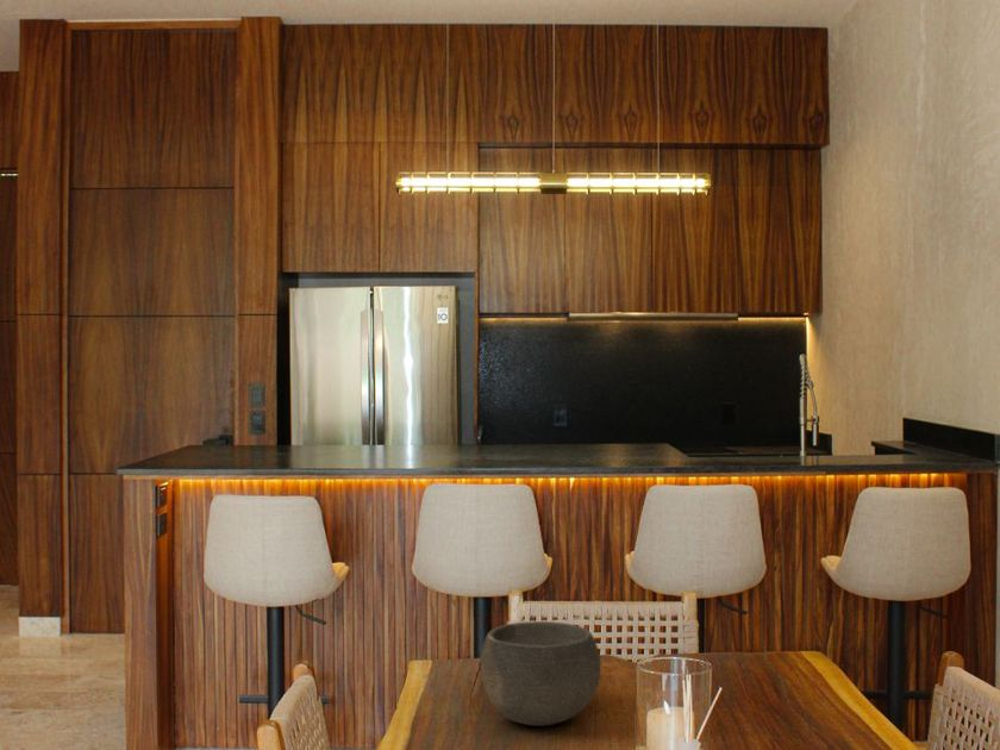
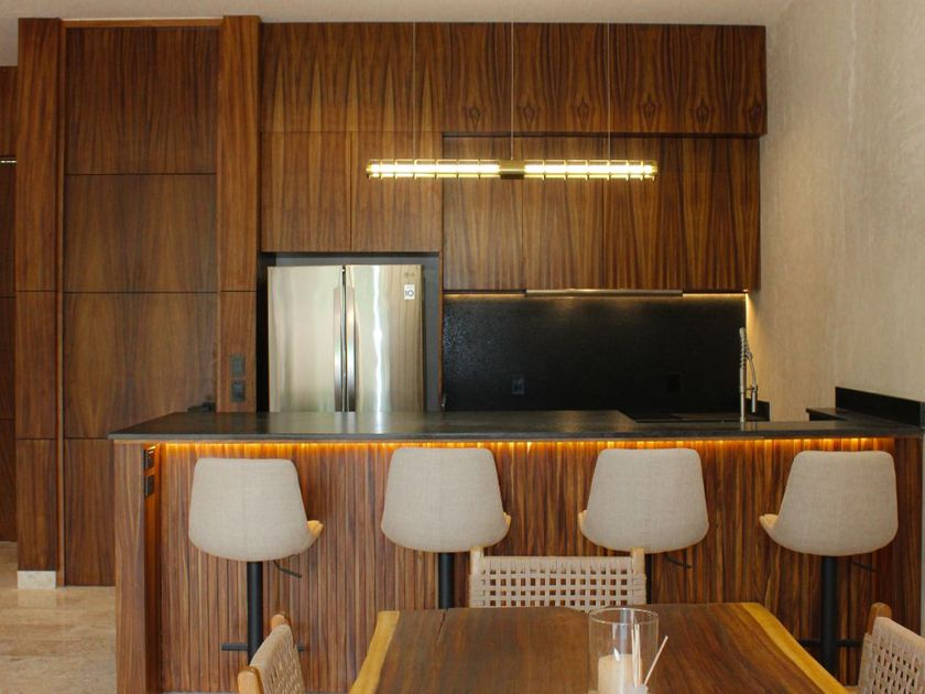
- bowl [480,620,601,727]
